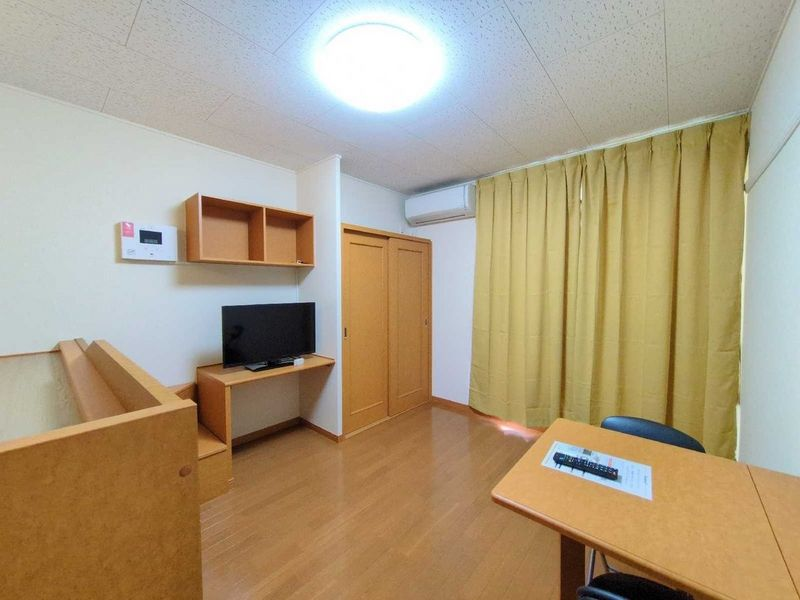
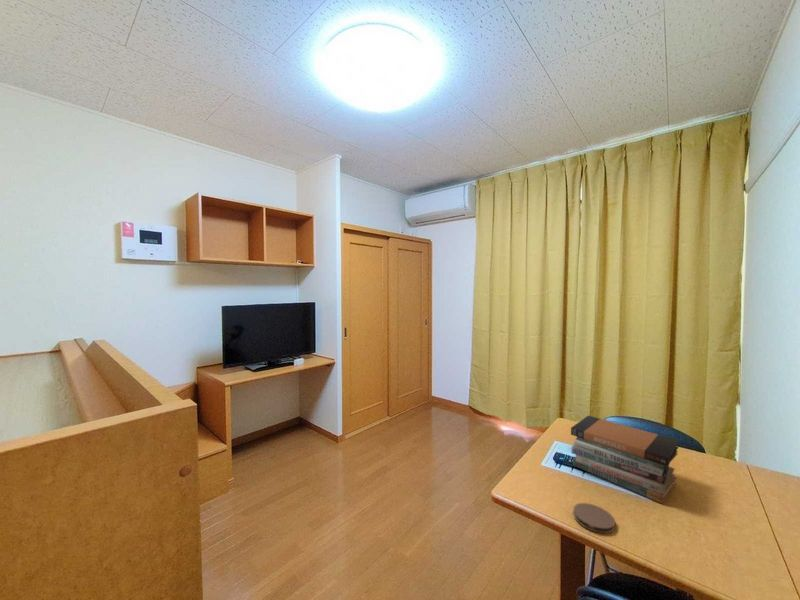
+ book stack [570,414,680,504]
+ coaster [572,502,616,534]
